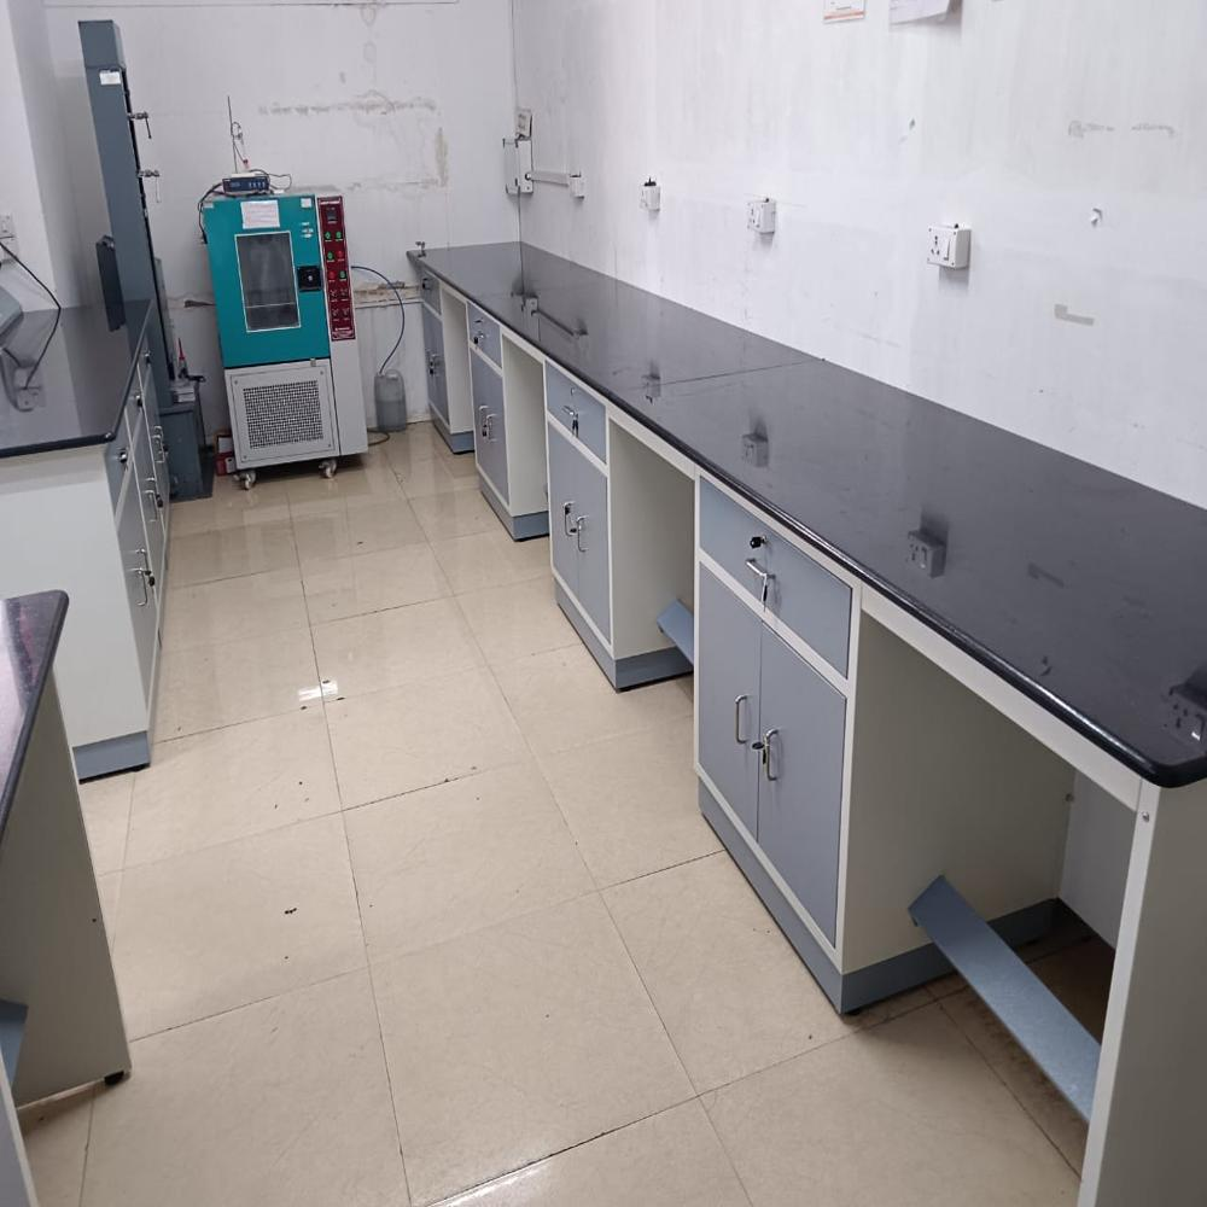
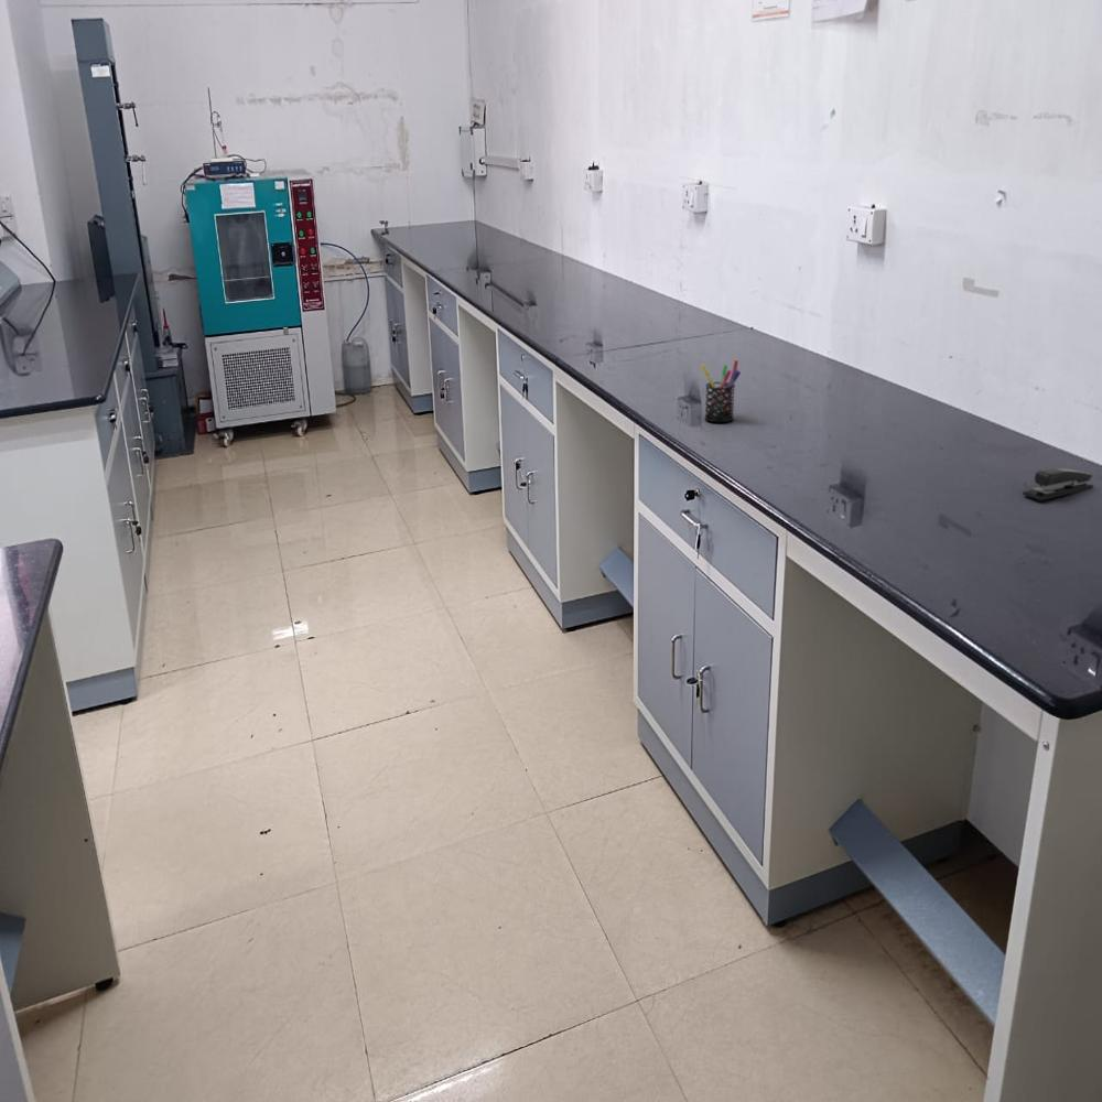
+ stapler [1022,467,1094,501]
+ pen holder [700,359,742,423]
